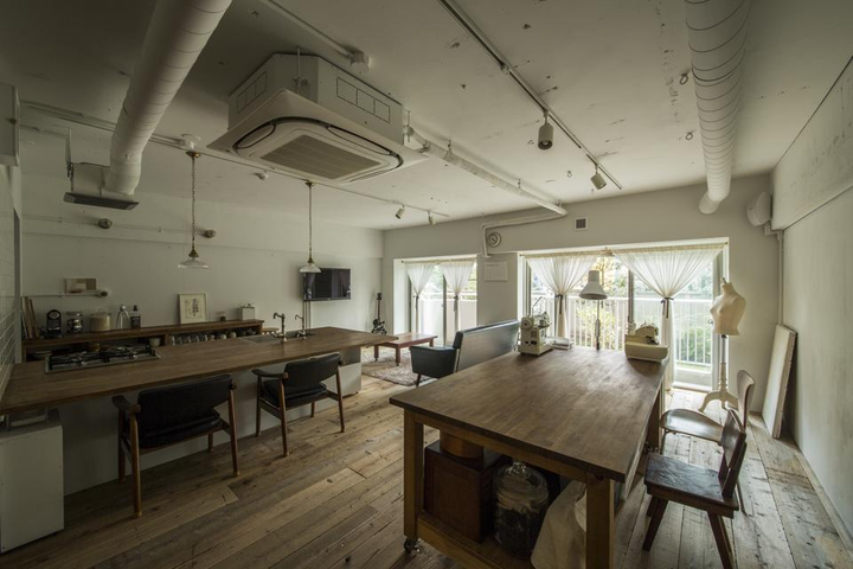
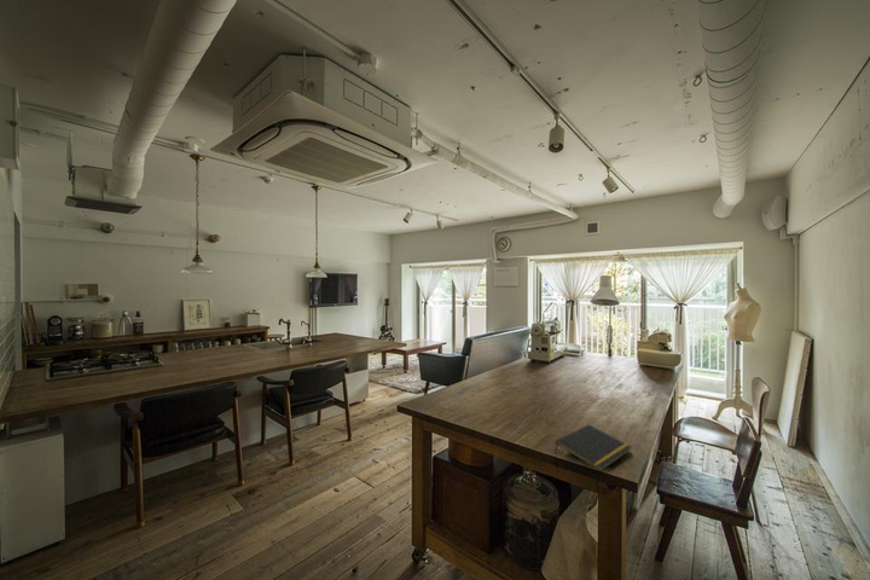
+ notepad [555,423,633,472]
